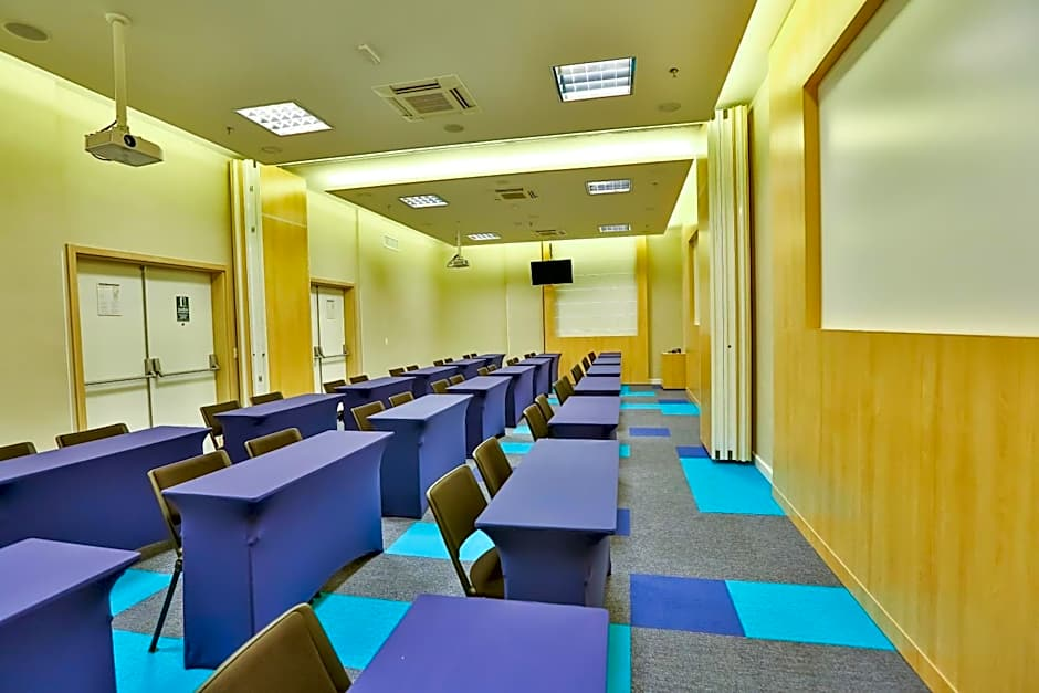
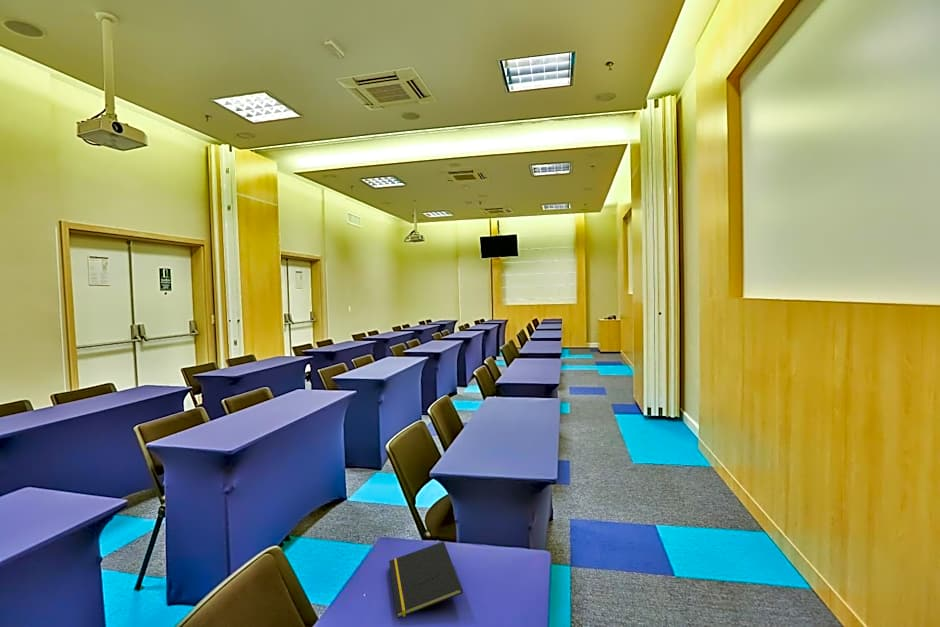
+ notepad [388,541,464,619]
